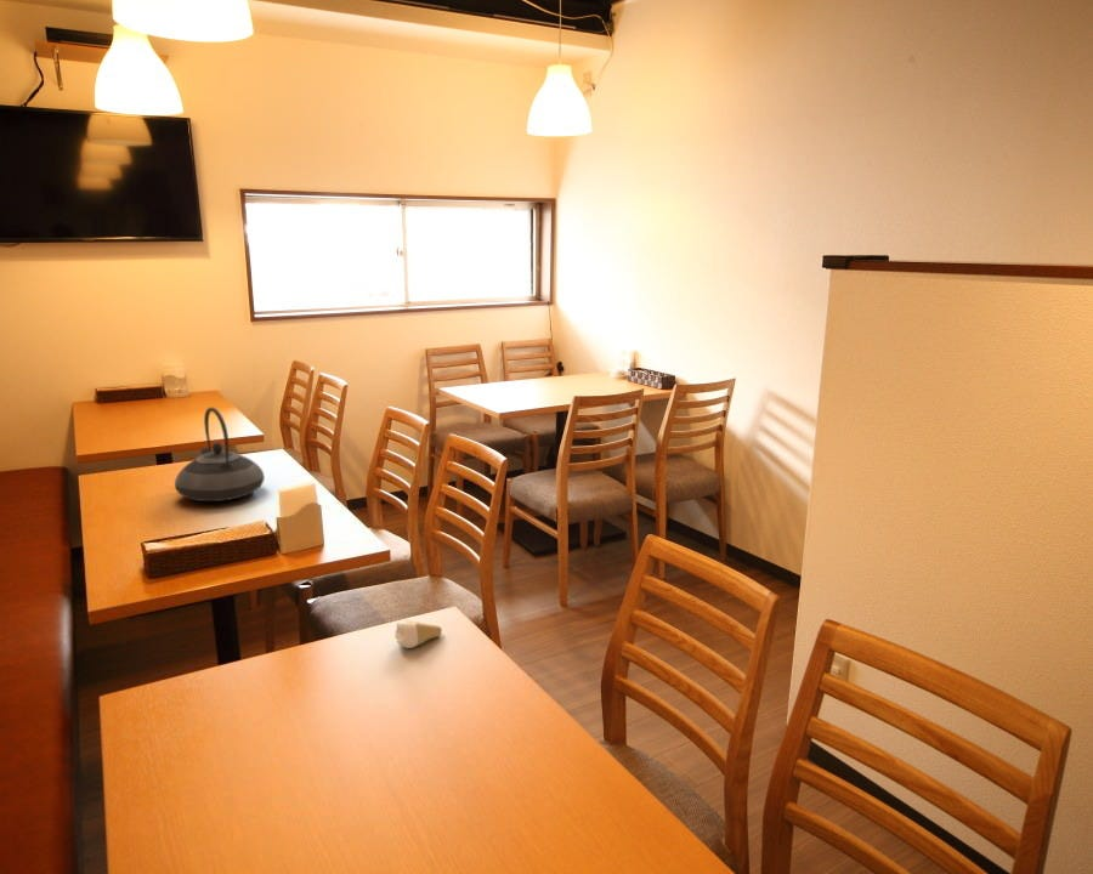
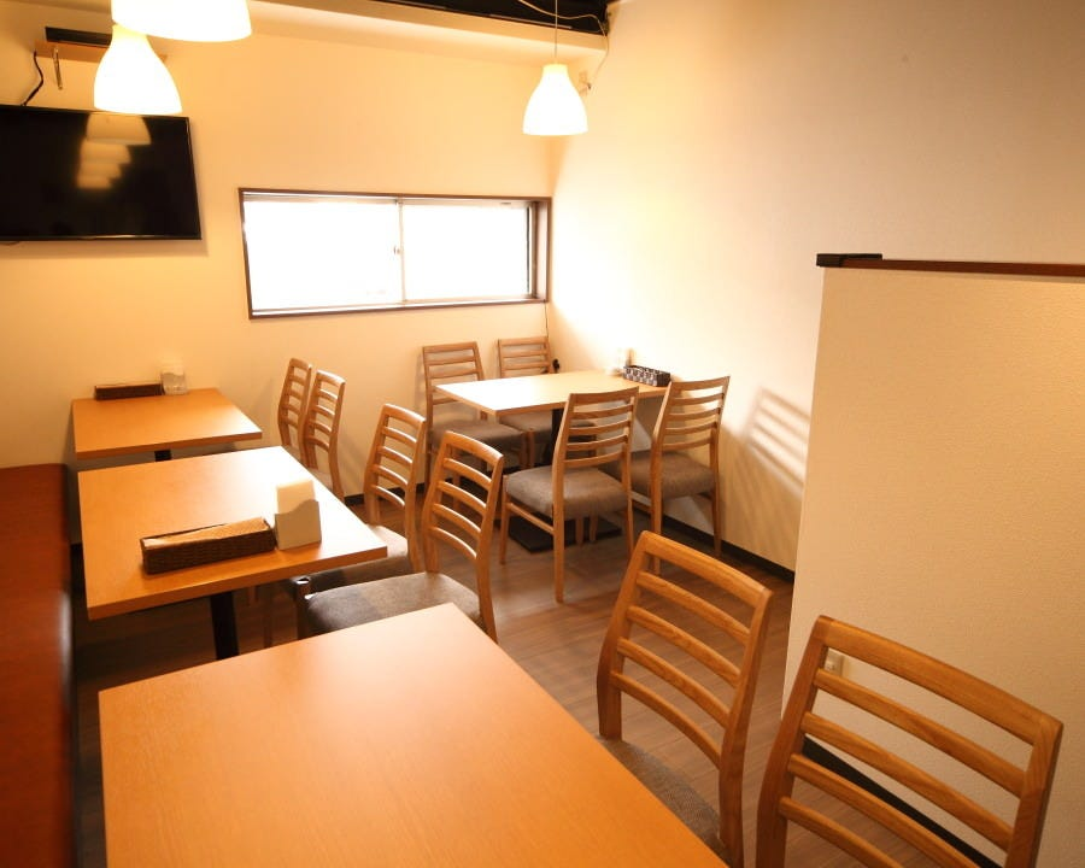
- teapot [174,407,266,503]
- tooth [393,619,443,649]
